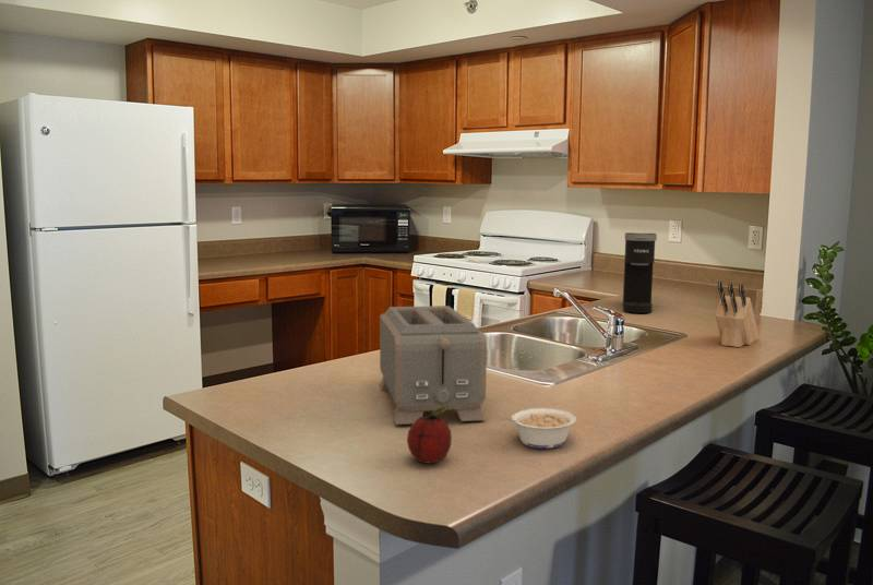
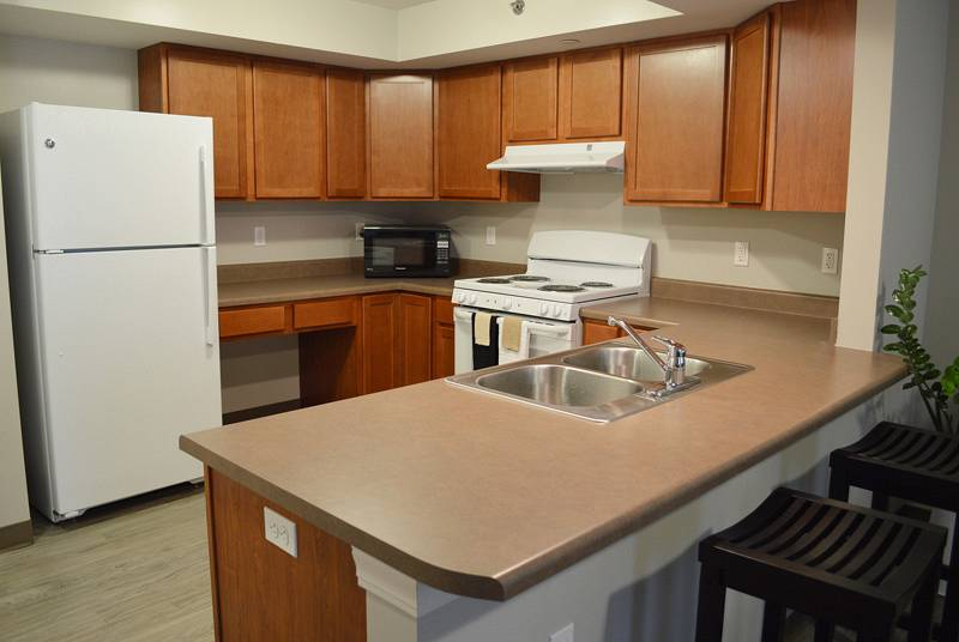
- fruit [406,407,455,465]
- legume [501,407,577,450]
- toaster [379,305,488,426]
- knife block [715,280,760,348]
- coffee maker [622,231,658,314]
